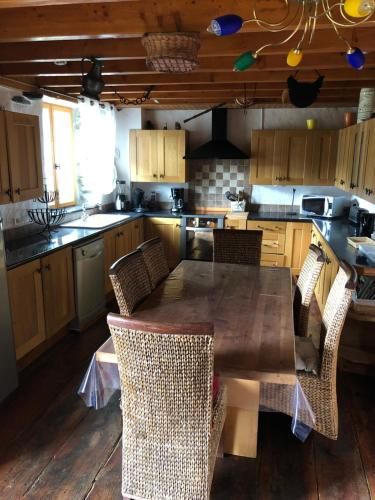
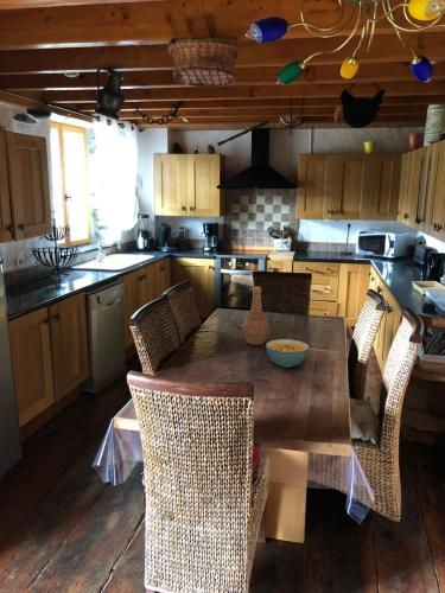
+ vase [242,286,271,345]
+ cereal bowl [265,338,311,369]
